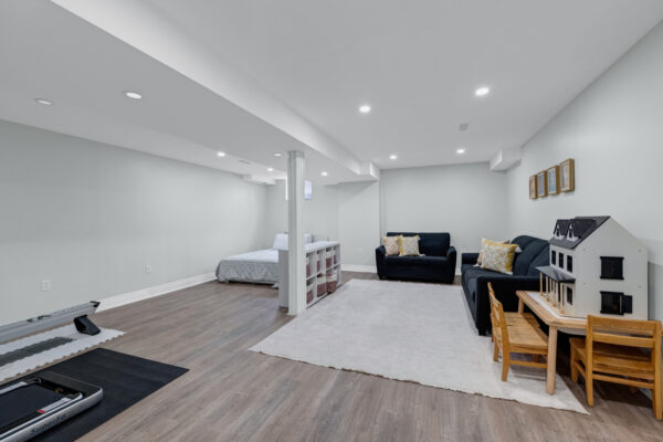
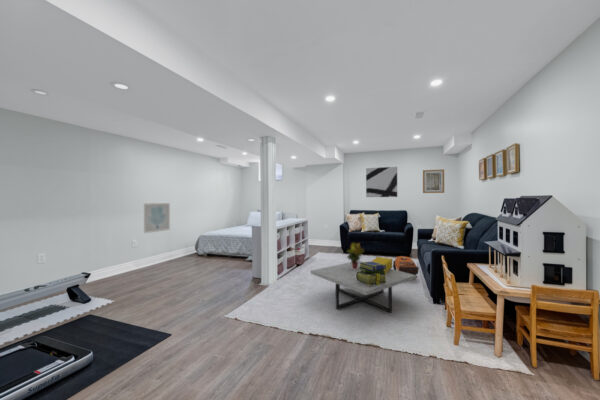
+ wall art [422,168,445,194]
+ wall art [365,166,398,198]
+ stack of books [356,260,387,285]
+ decorative box [368,256,393,273]
+ backpack [392,255,420,278]
+ wall art [143,202,171,234]
+ potted plant [346,241,365,270]
+ coffee table [310,260,417,314]
